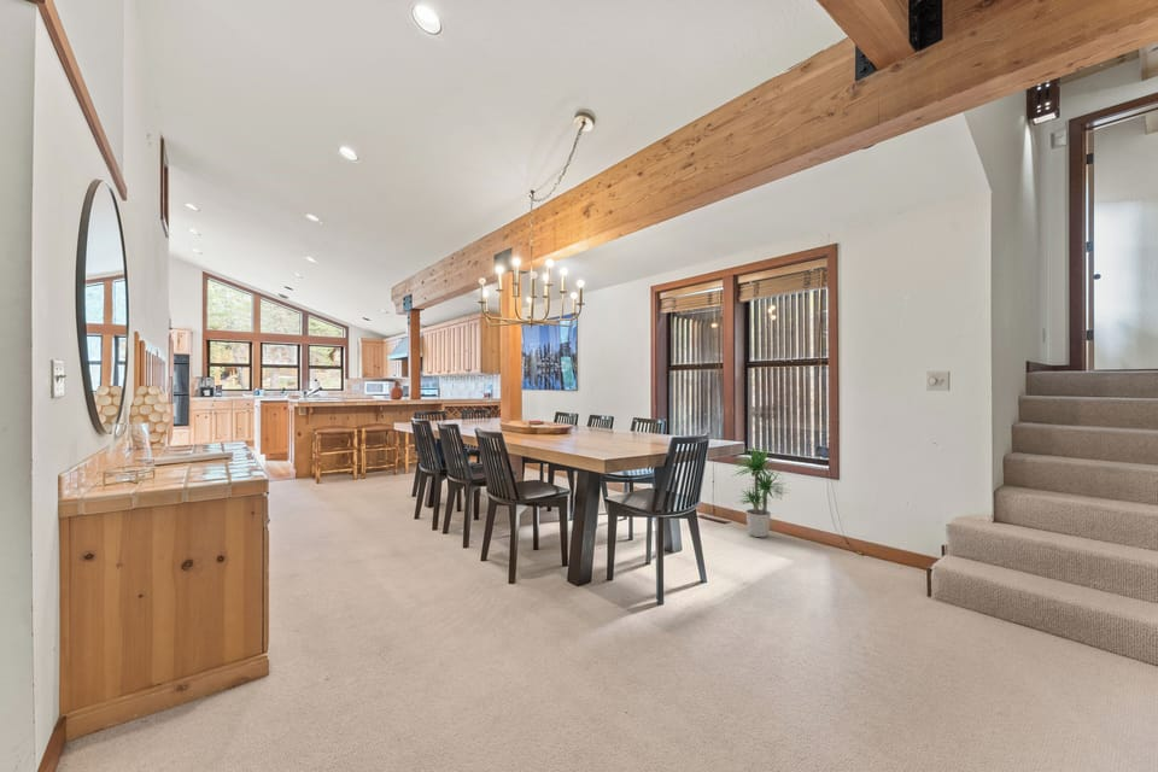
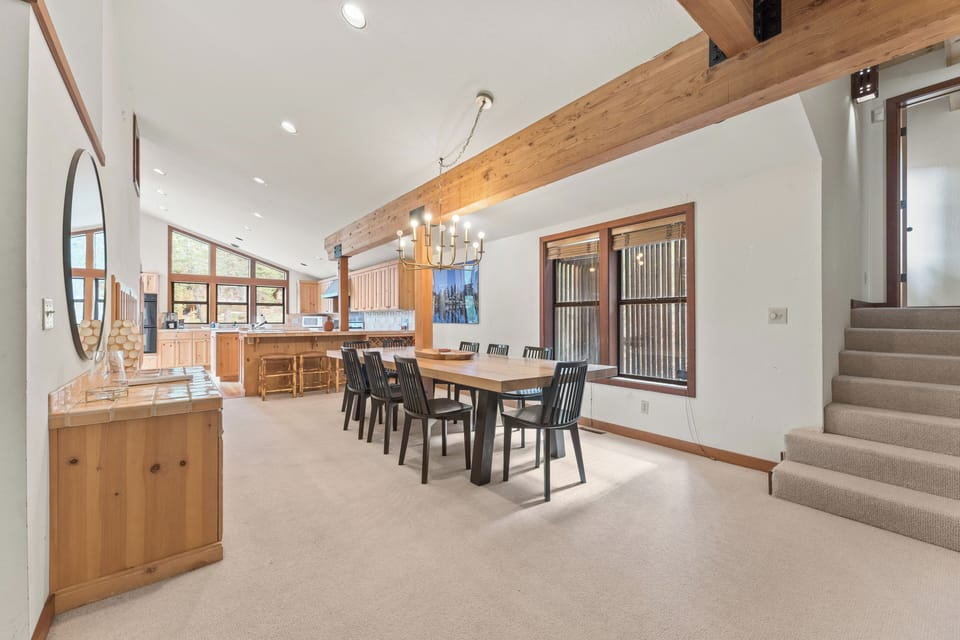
- potted plant [731,443,790,538]
